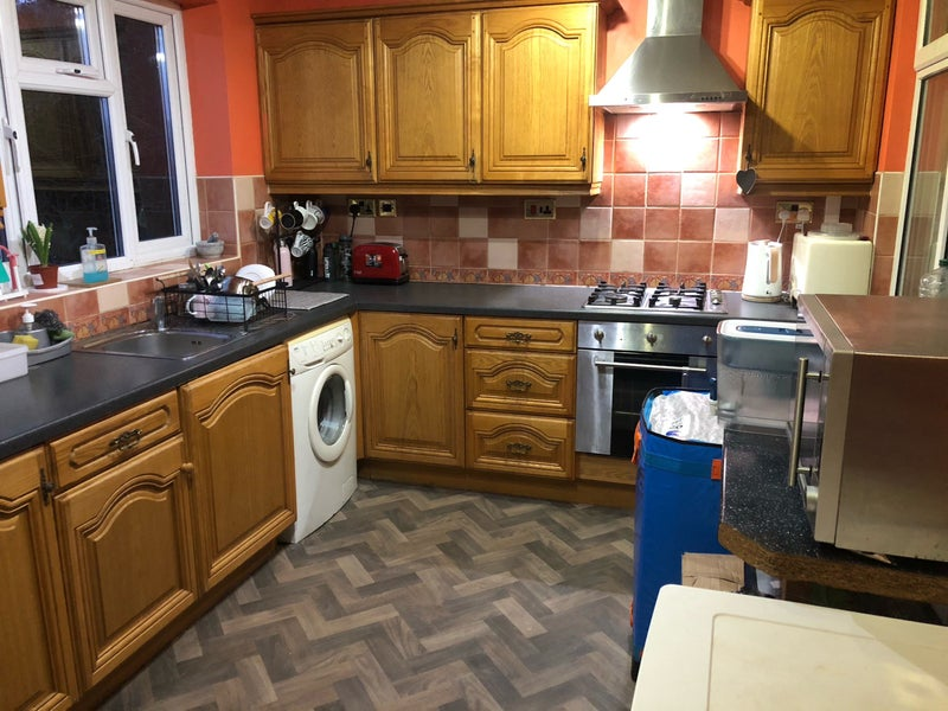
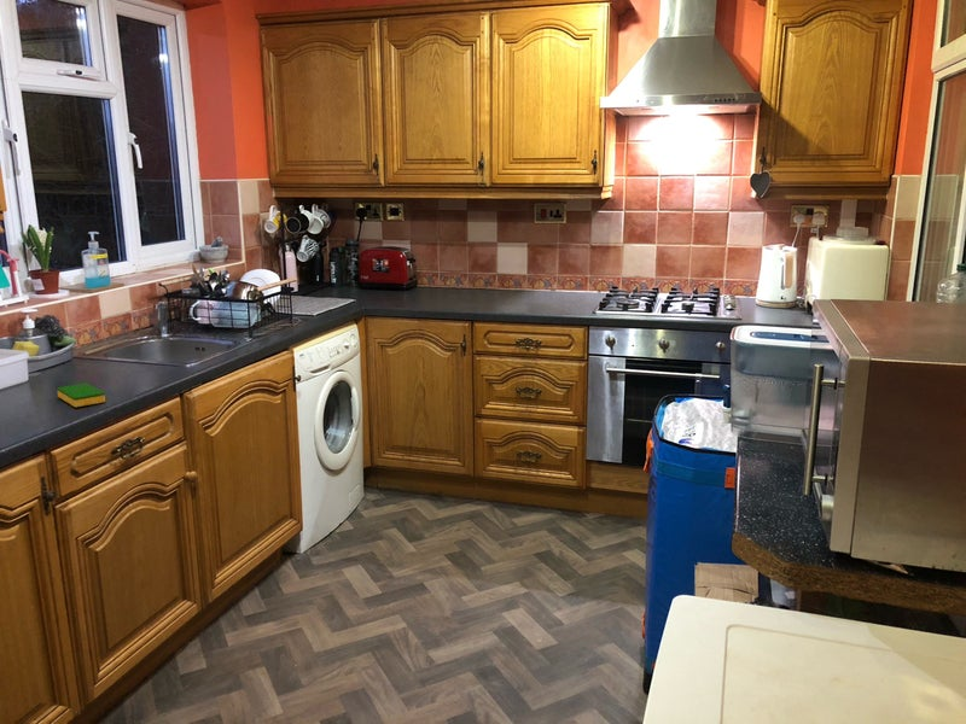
+ dish sponge [56,383,106,408]
